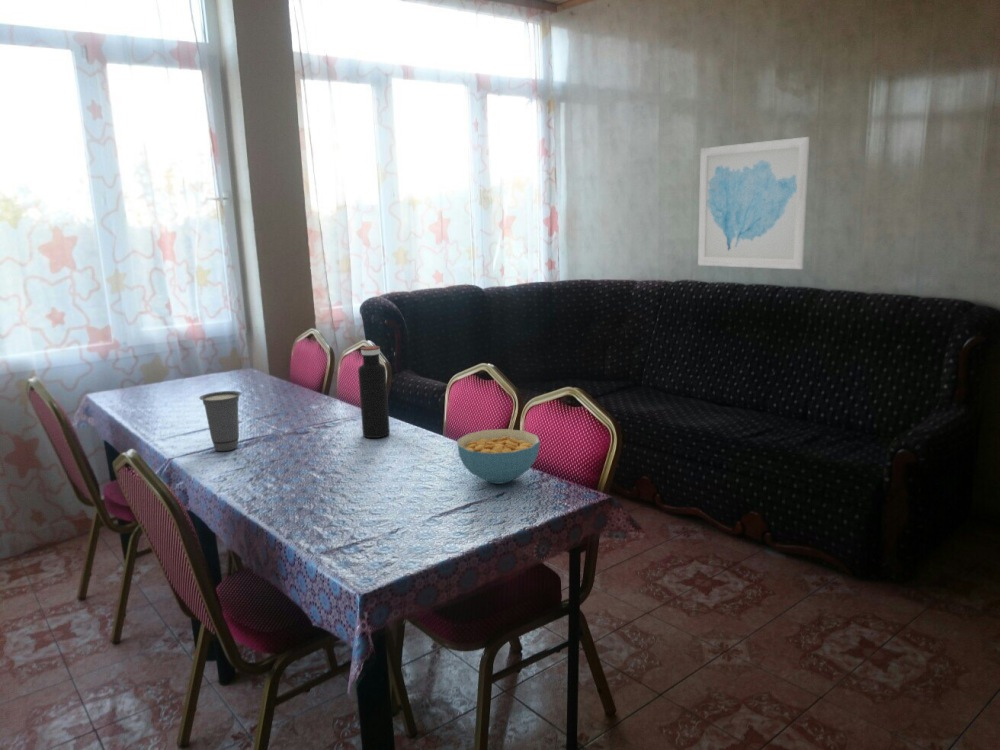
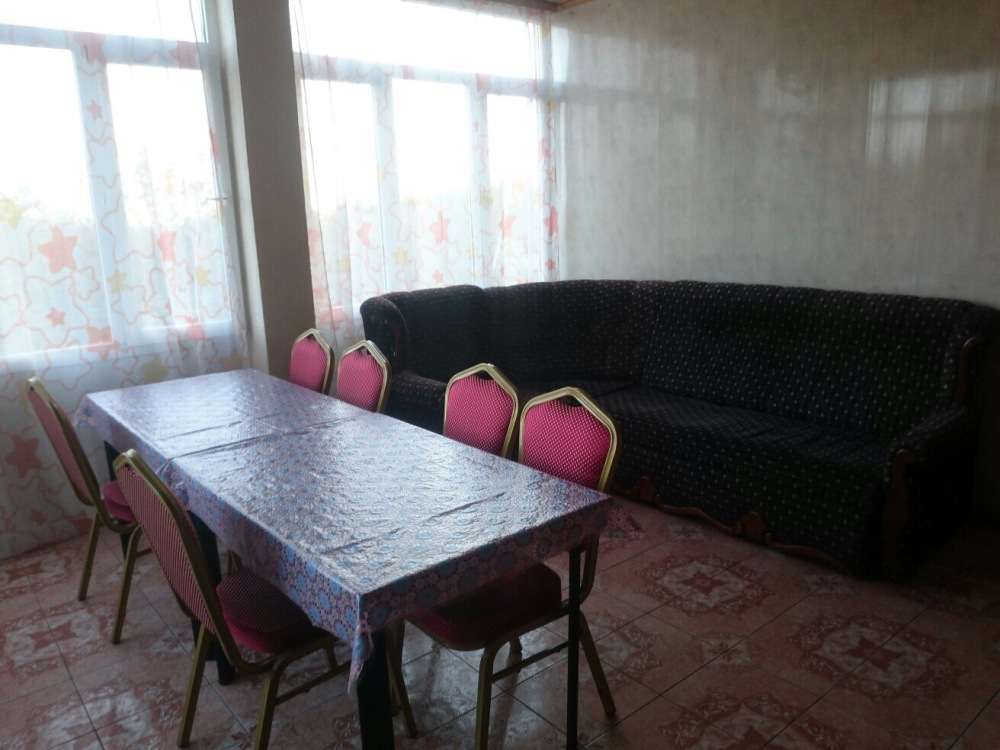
- water bottle [357,345,391,439]
- cup [199,390,242,452]
- cereal bowl [456,428,541,485]
- wall art [697,136,810,270]
